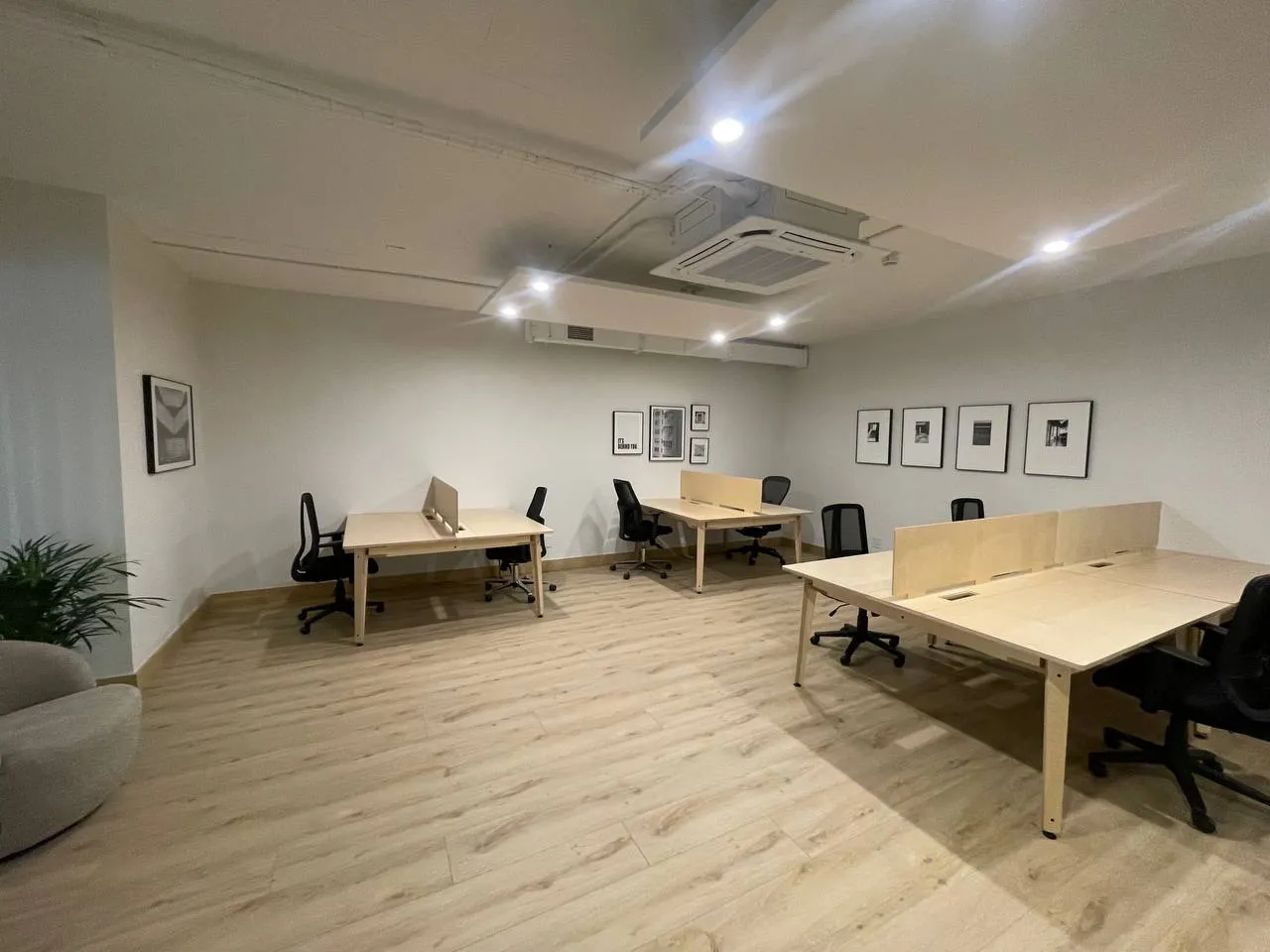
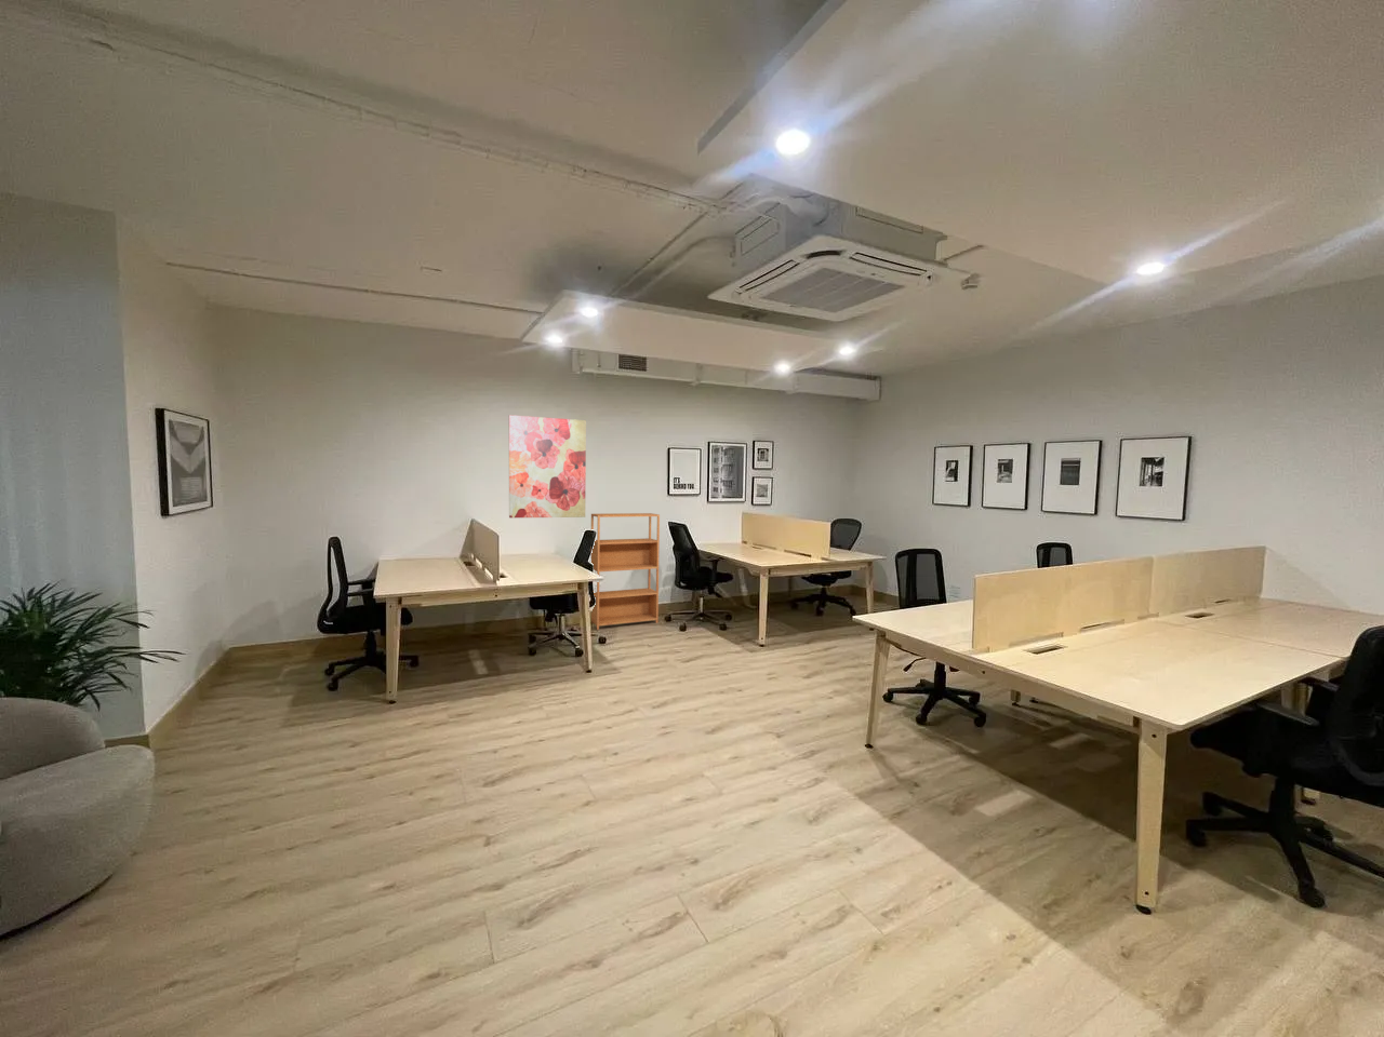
+ wall art [508,414,587,518]
+ bookshelf [591,512,660,631]
